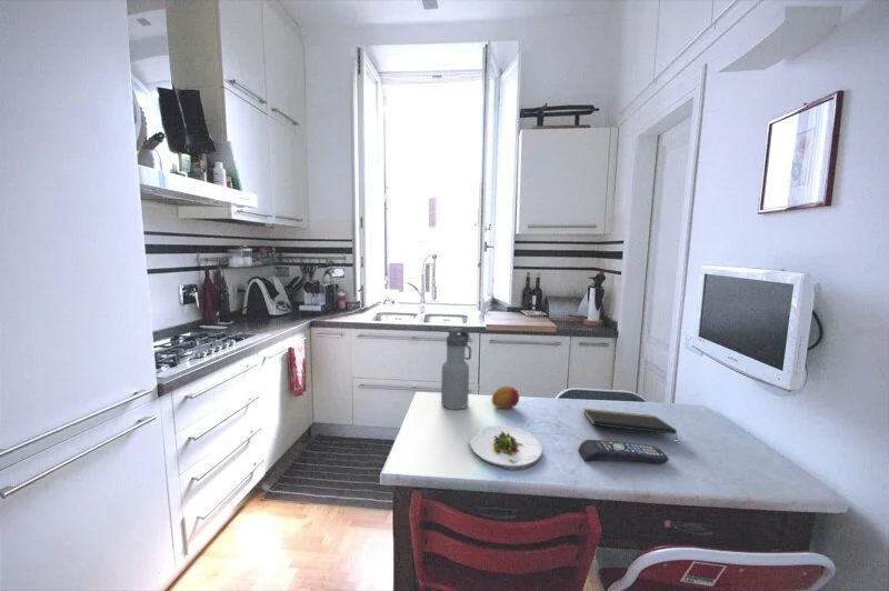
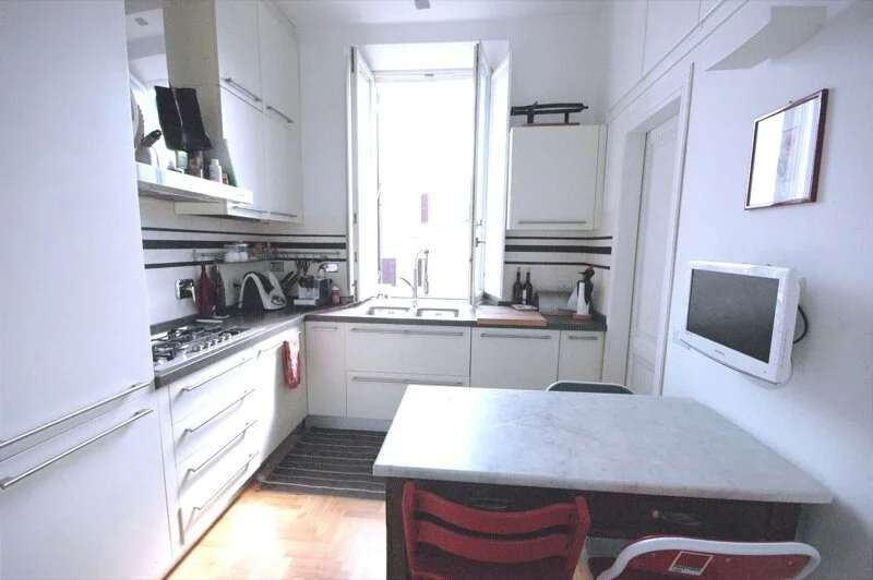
- salad plate [469,424,543,471]
- water bottle [440,327,472,411]
- remote control [578,439,670,464]
- fruit [491,384,520,409]
- notepad [582,408,679,445]
